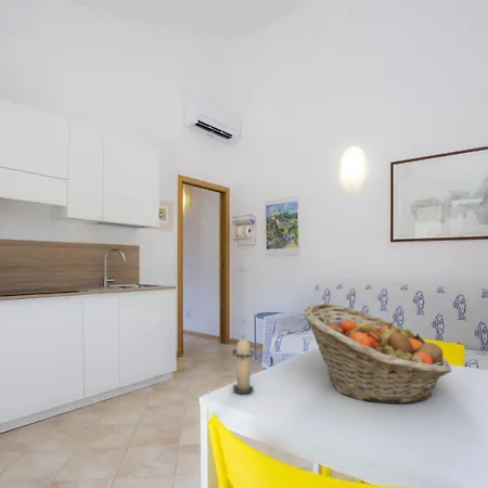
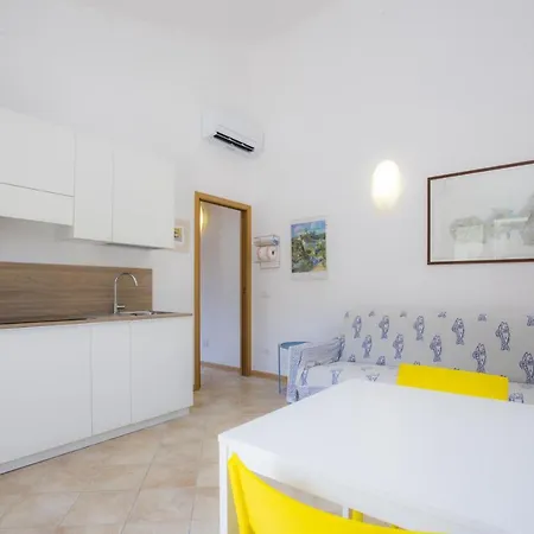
- fruit basket [303,303,452,404]
- candle [231,334,257,395]
